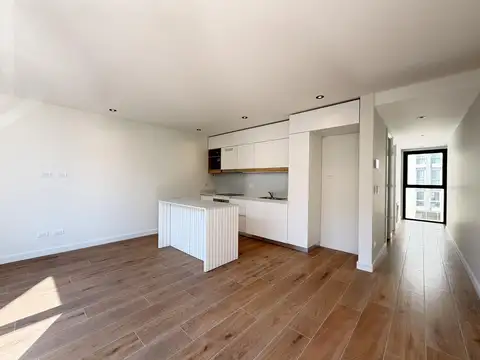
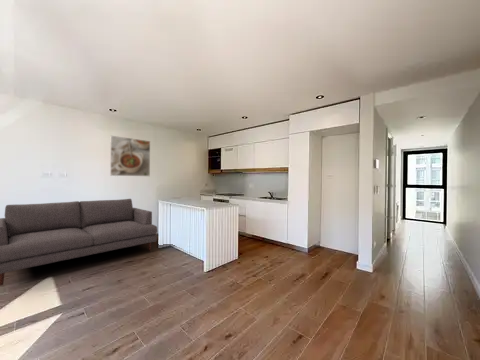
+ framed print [109,135,151,177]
+ sofa [0,198,158,287]
